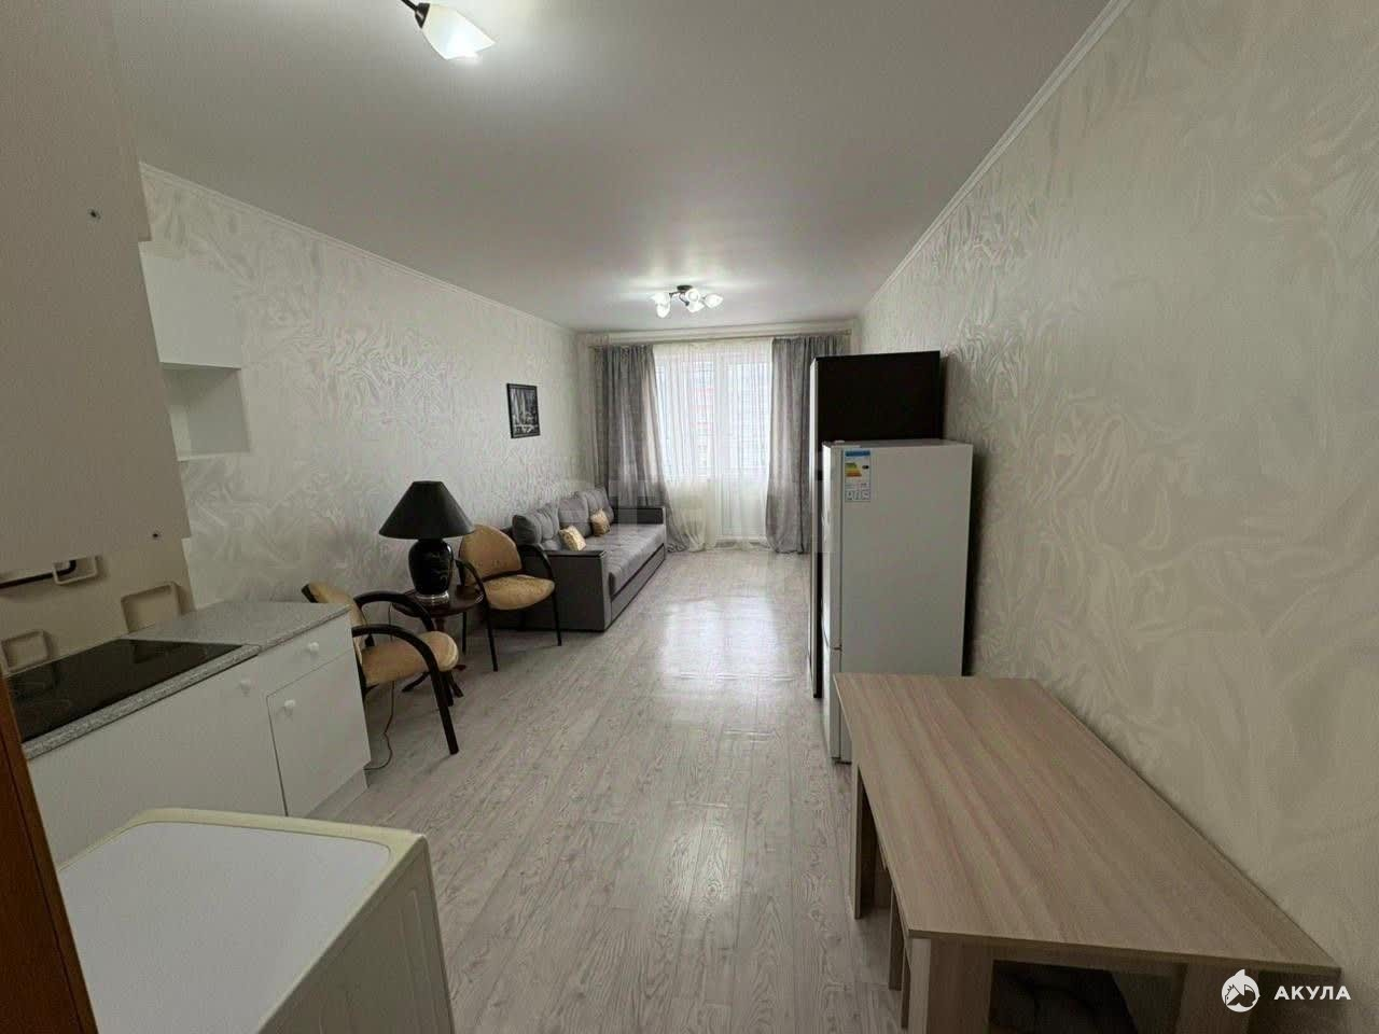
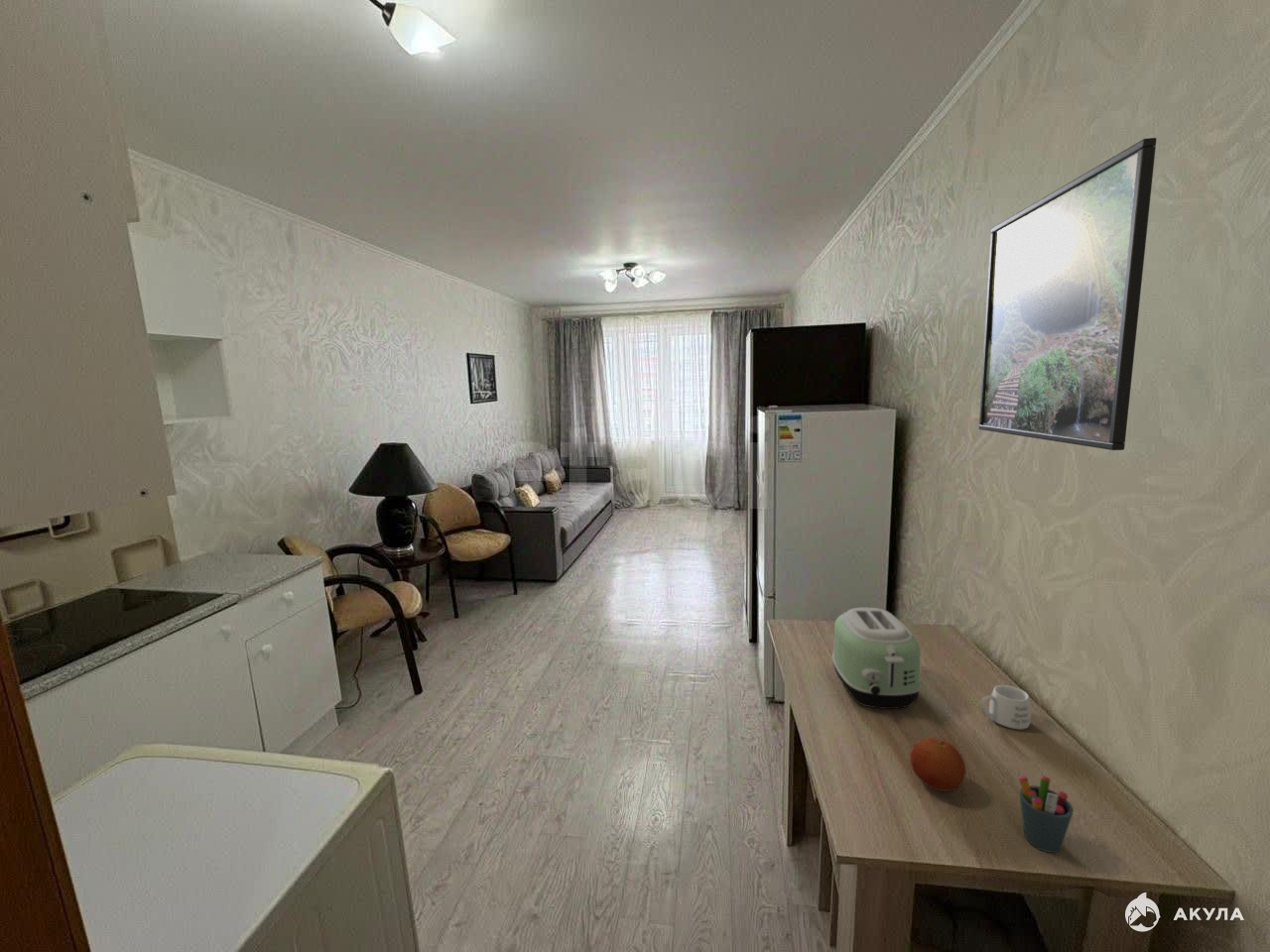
+ pen holder [1017,774,1075,854]
+ mug [979,684,1032,731]
+ fruit [909,737,967,792]
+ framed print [978,137,1158,451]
+ toaster [831,607,922,710]
